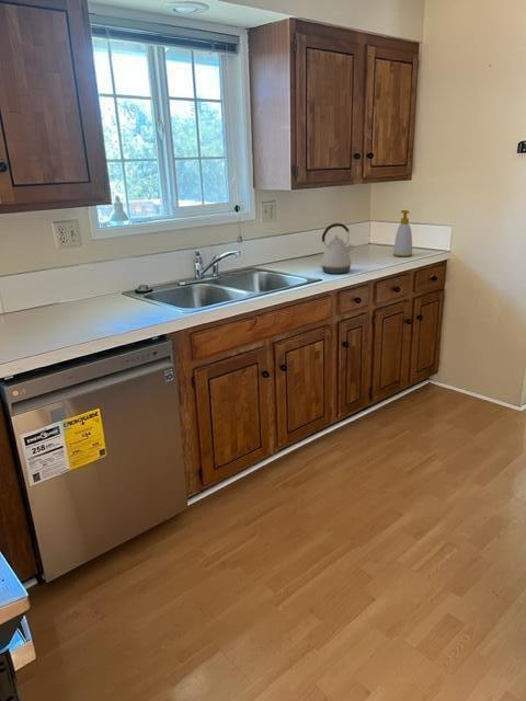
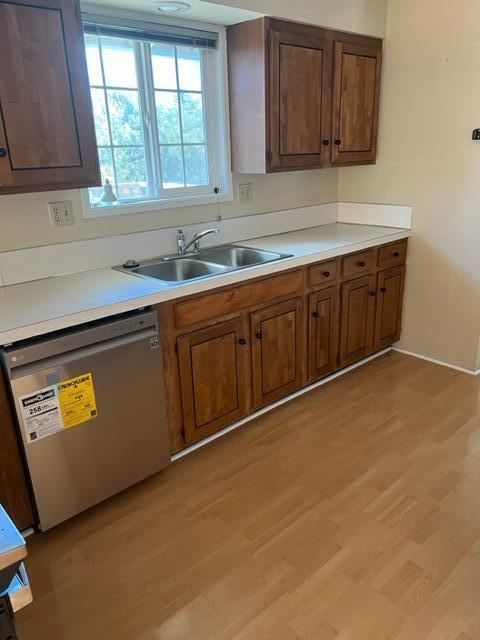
- kettle [318,222,355,275]
- soap bottle [392,209,413,257]
